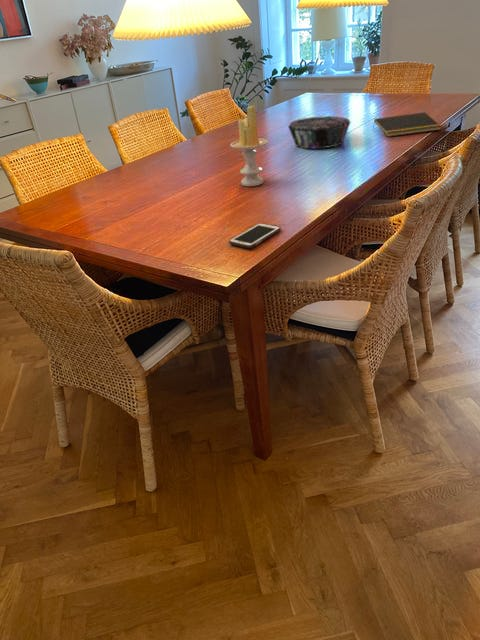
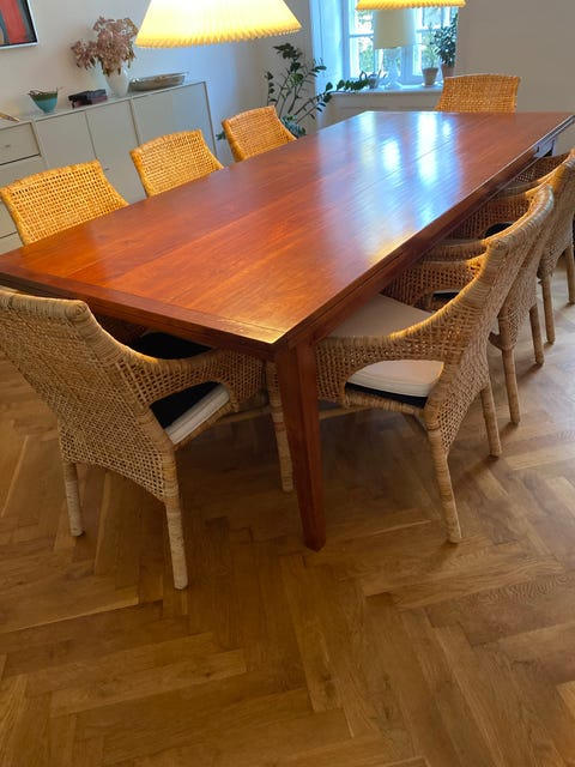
- notepad [372,111,443,138]
- cell phone [228,222,282,249]
- decorative bowl [287,115,352,150]
- candle [229,104,269,187]
